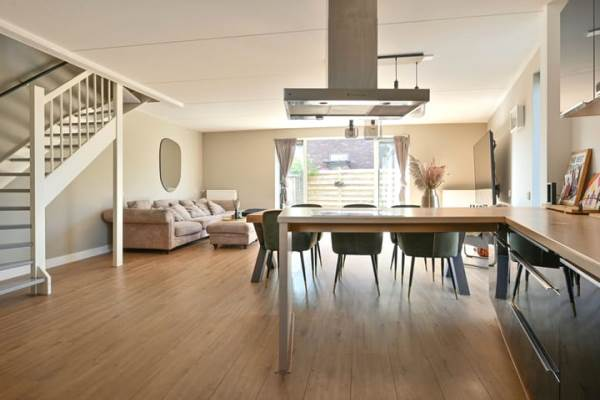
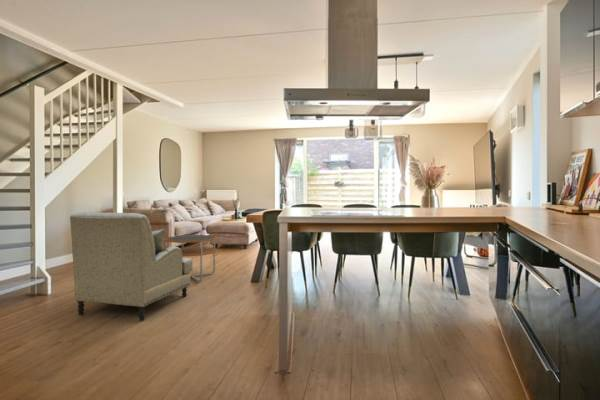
+ side table [163,234,218,283]
+ armchair [69,211,194,322]
